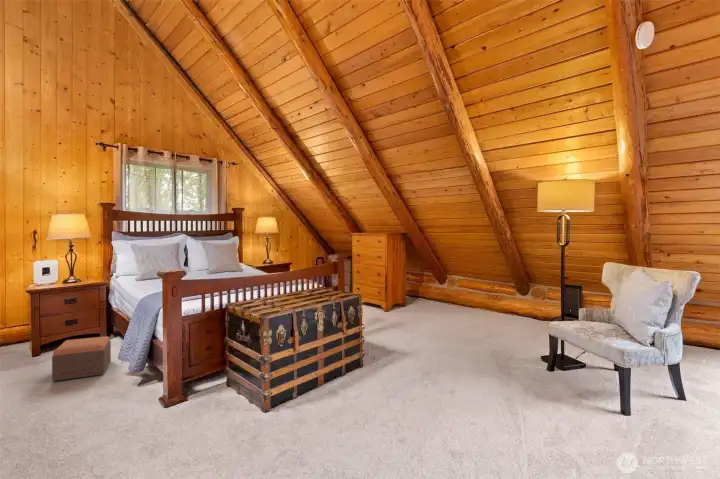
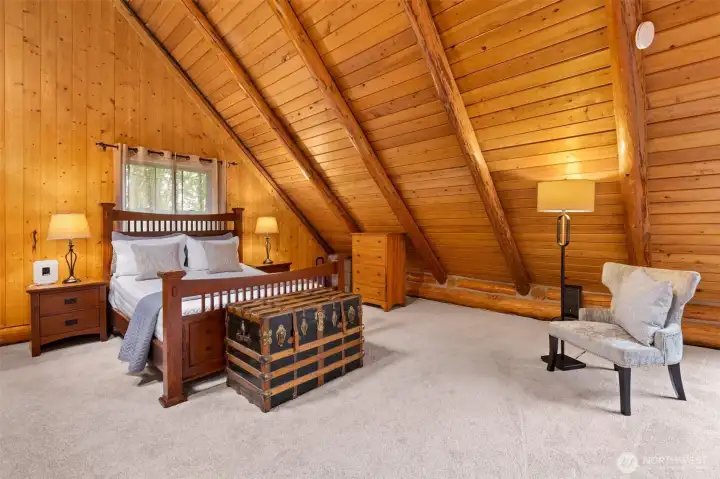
- footstool [51,335,112,382]
